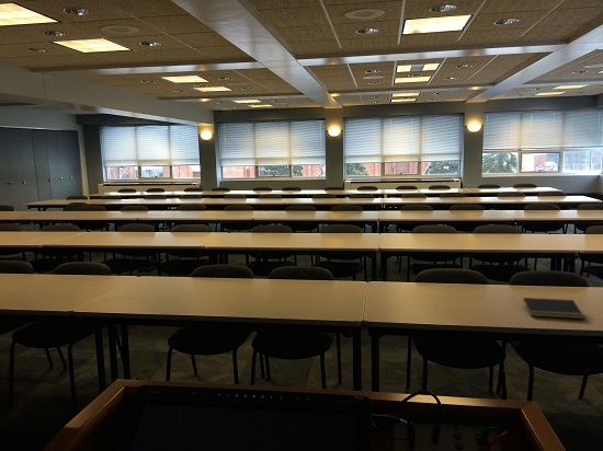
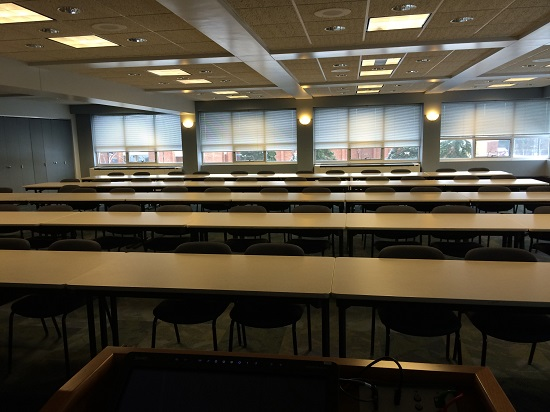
- notepad [521,297,584,320]
